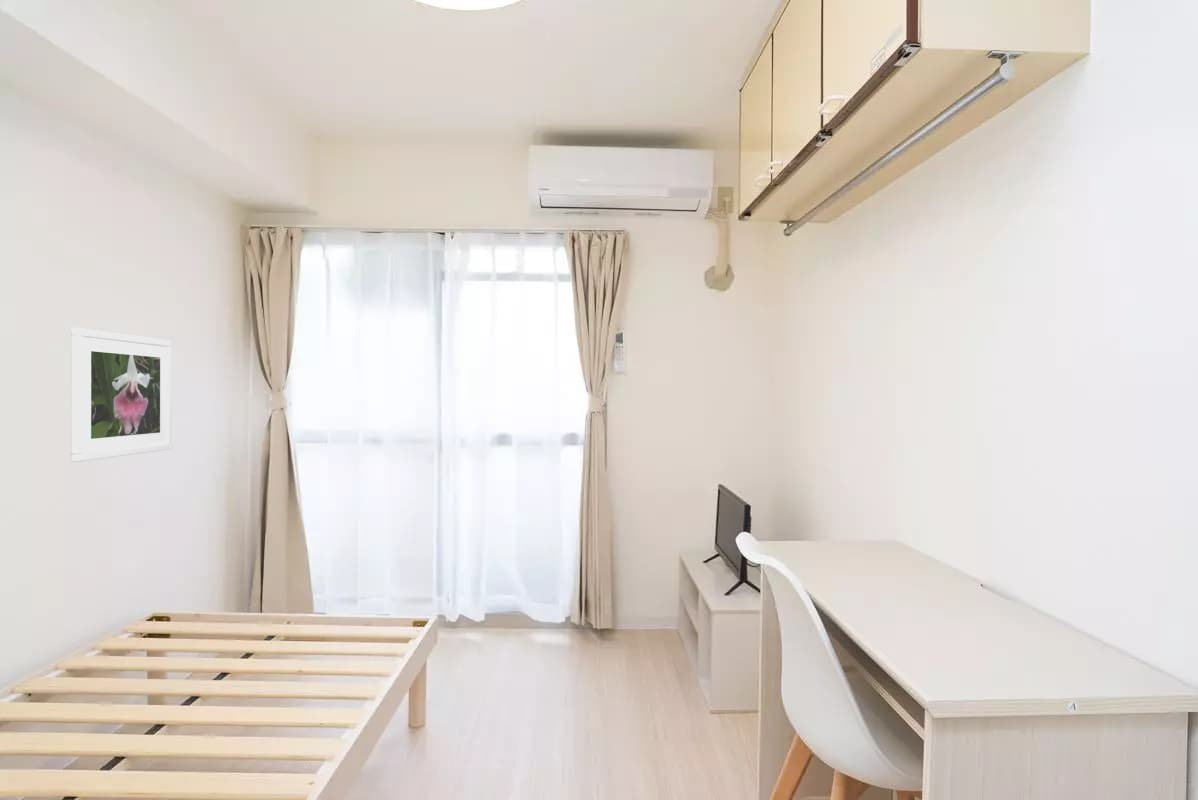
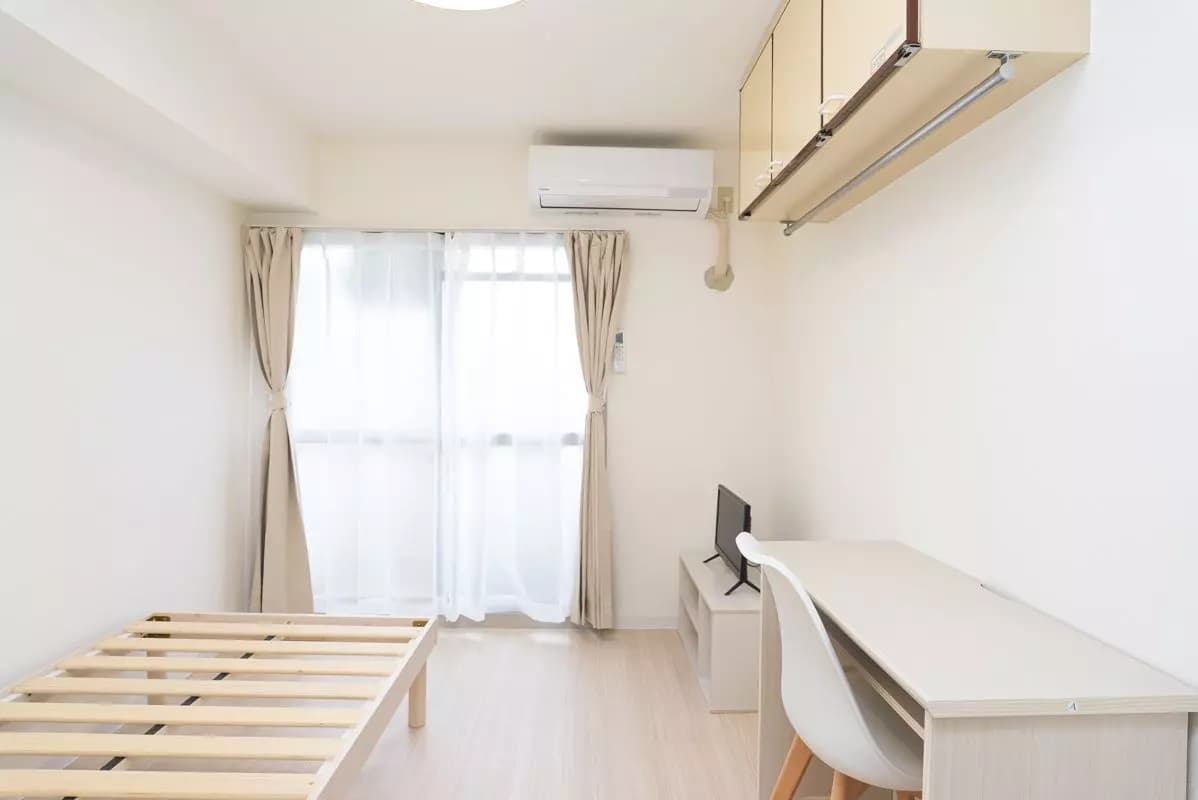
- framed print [70,327,173,463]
